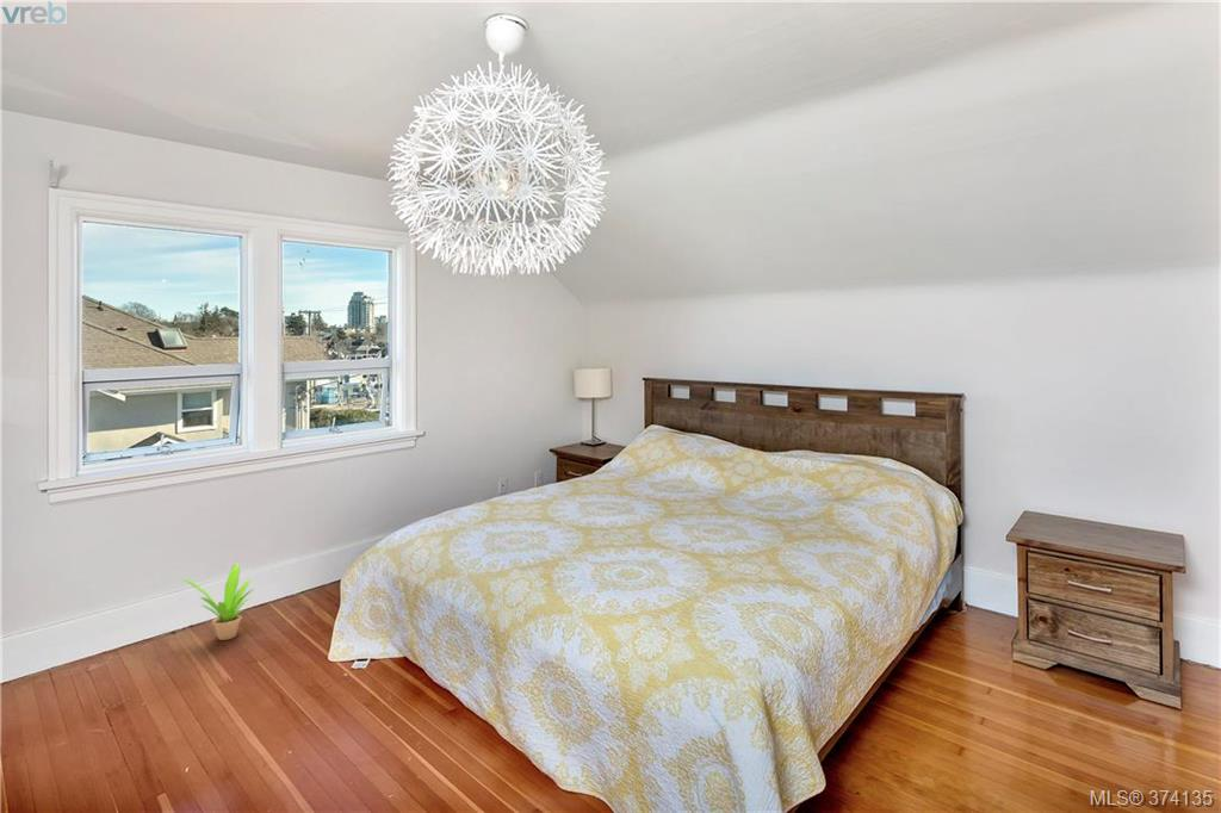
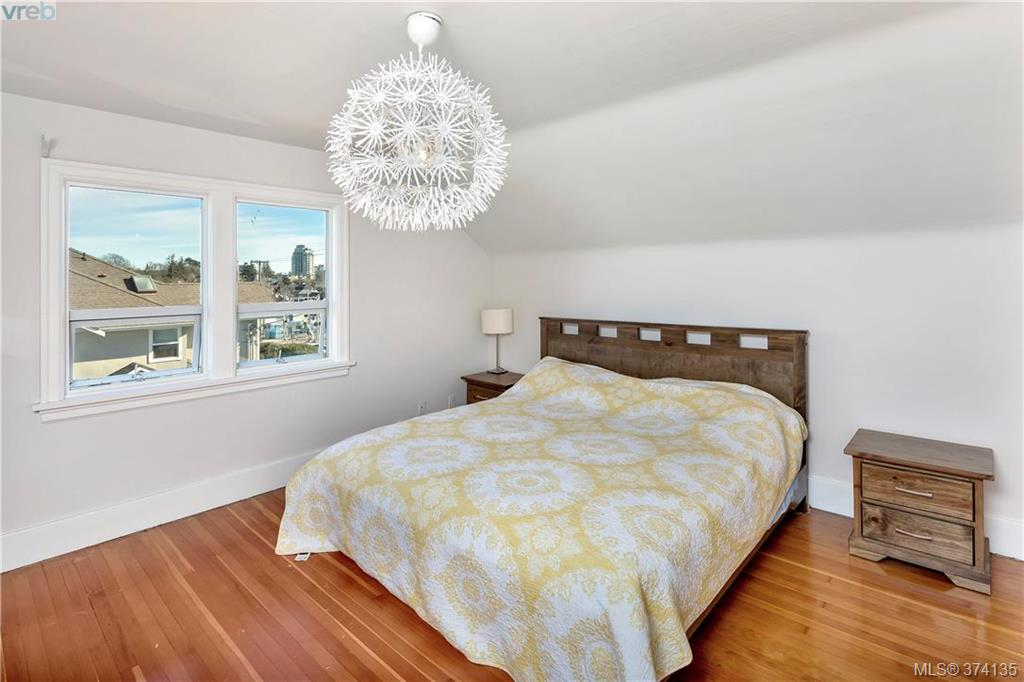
- potted plant [181,563,255,641]
